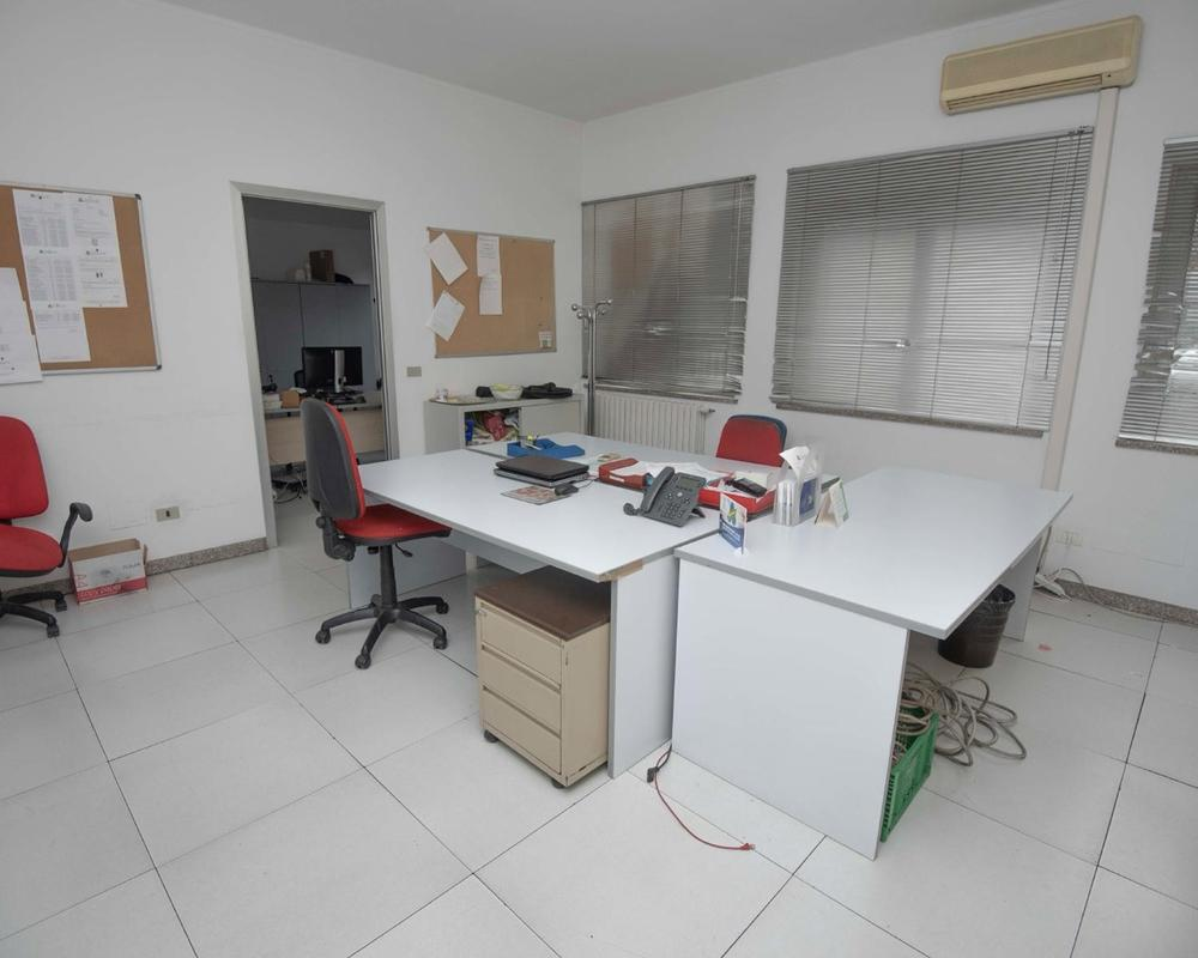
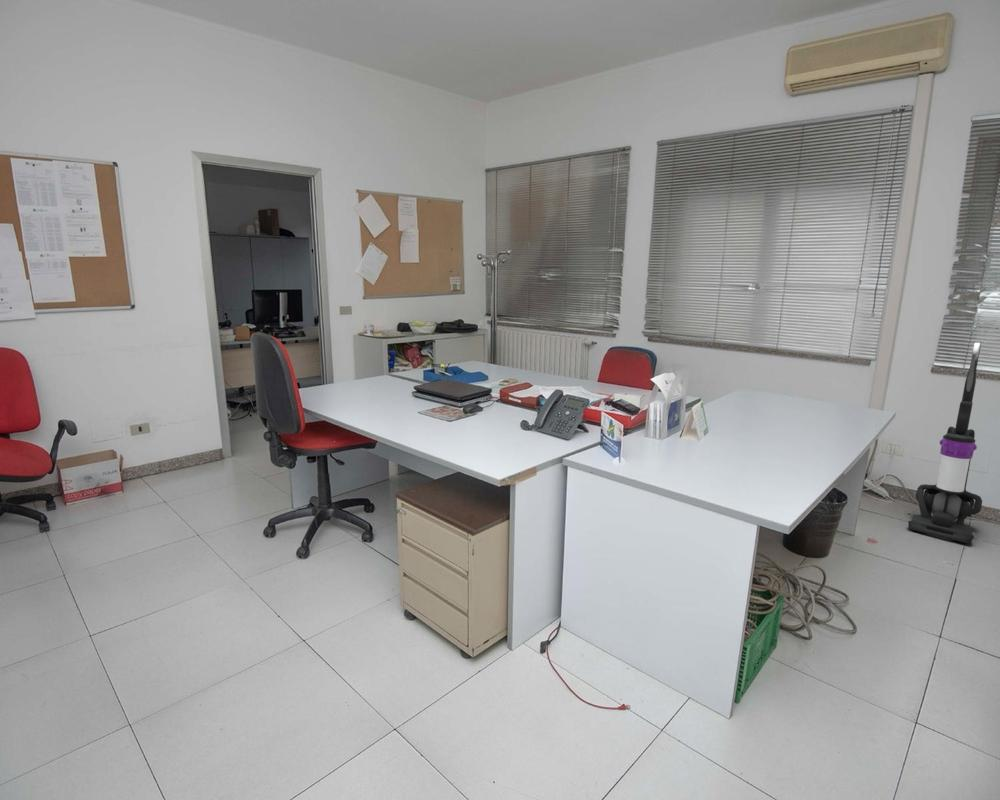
+ vacuum cleaner [908,341,983,545]
